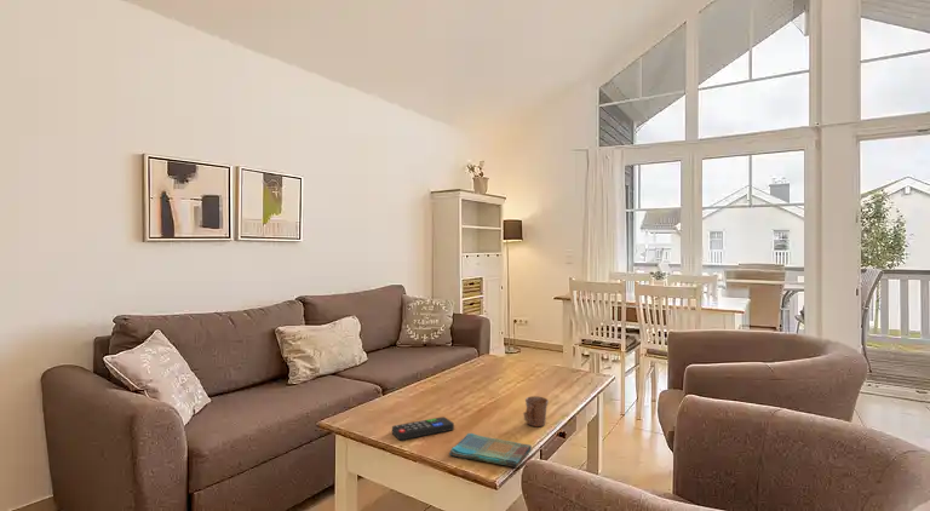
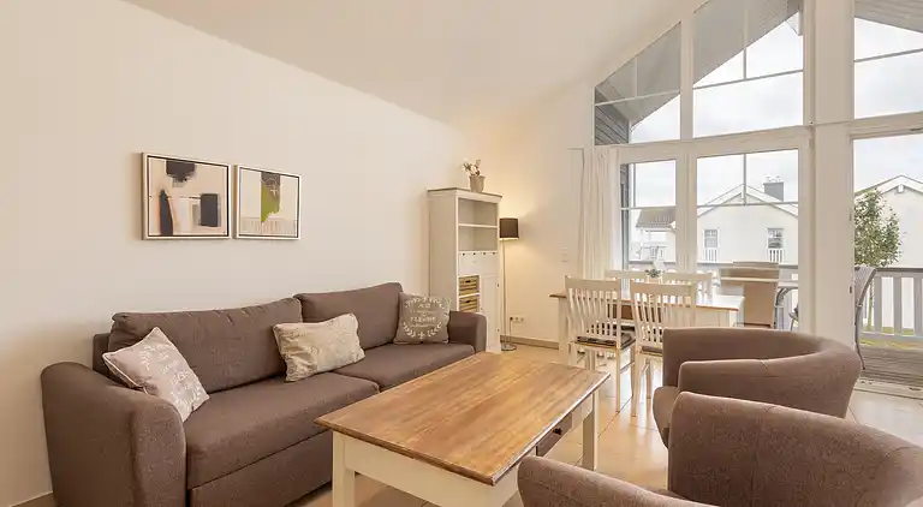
- remote control [391,415,455,441]
- dish towel [448,432,533,469]
- mug [522,395,550,427]
